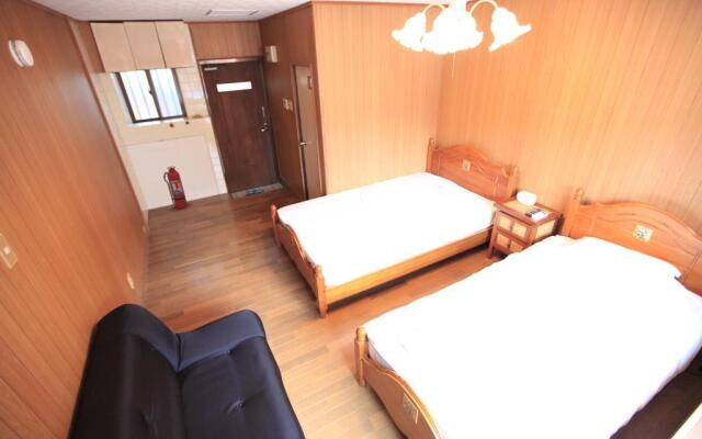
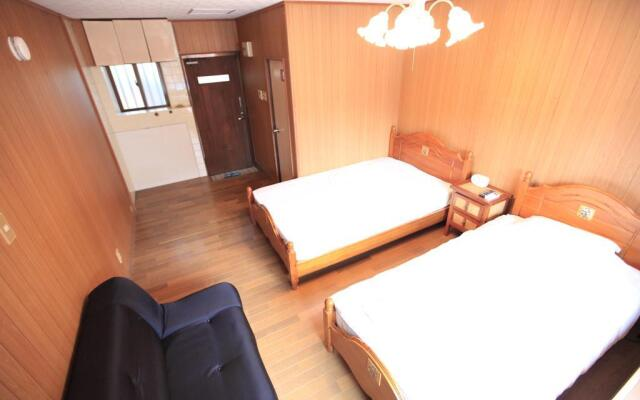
- fire extinguisher [162,166,189,210]
